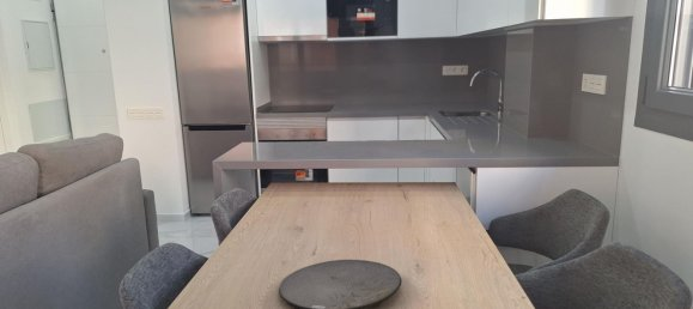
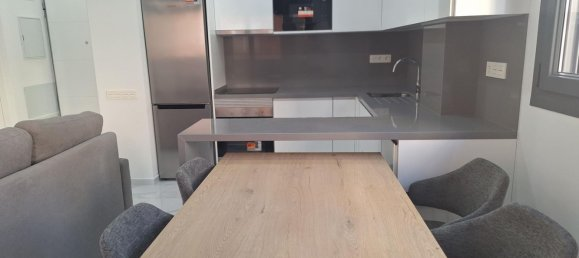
- plate [278,259,402,309]
